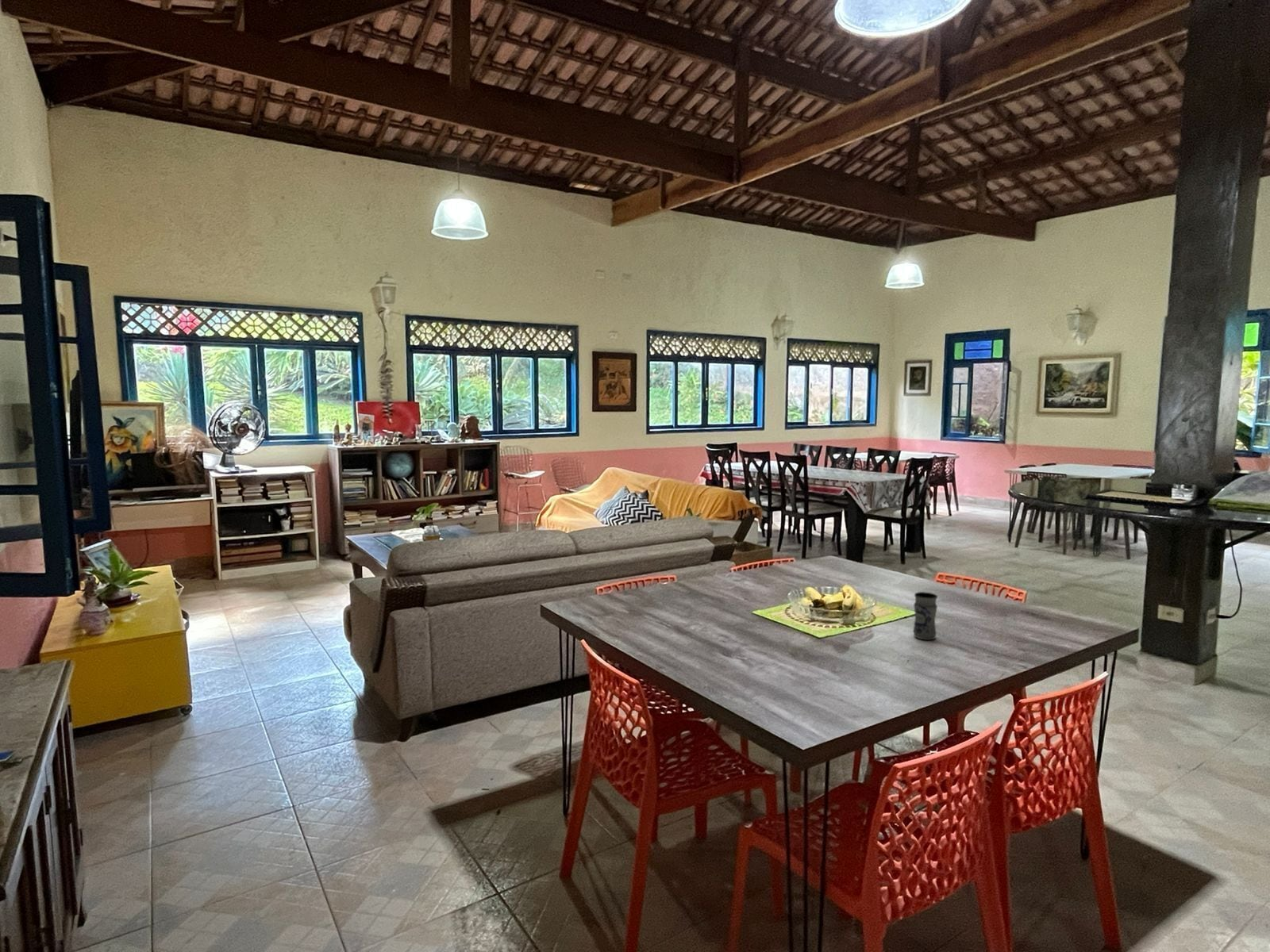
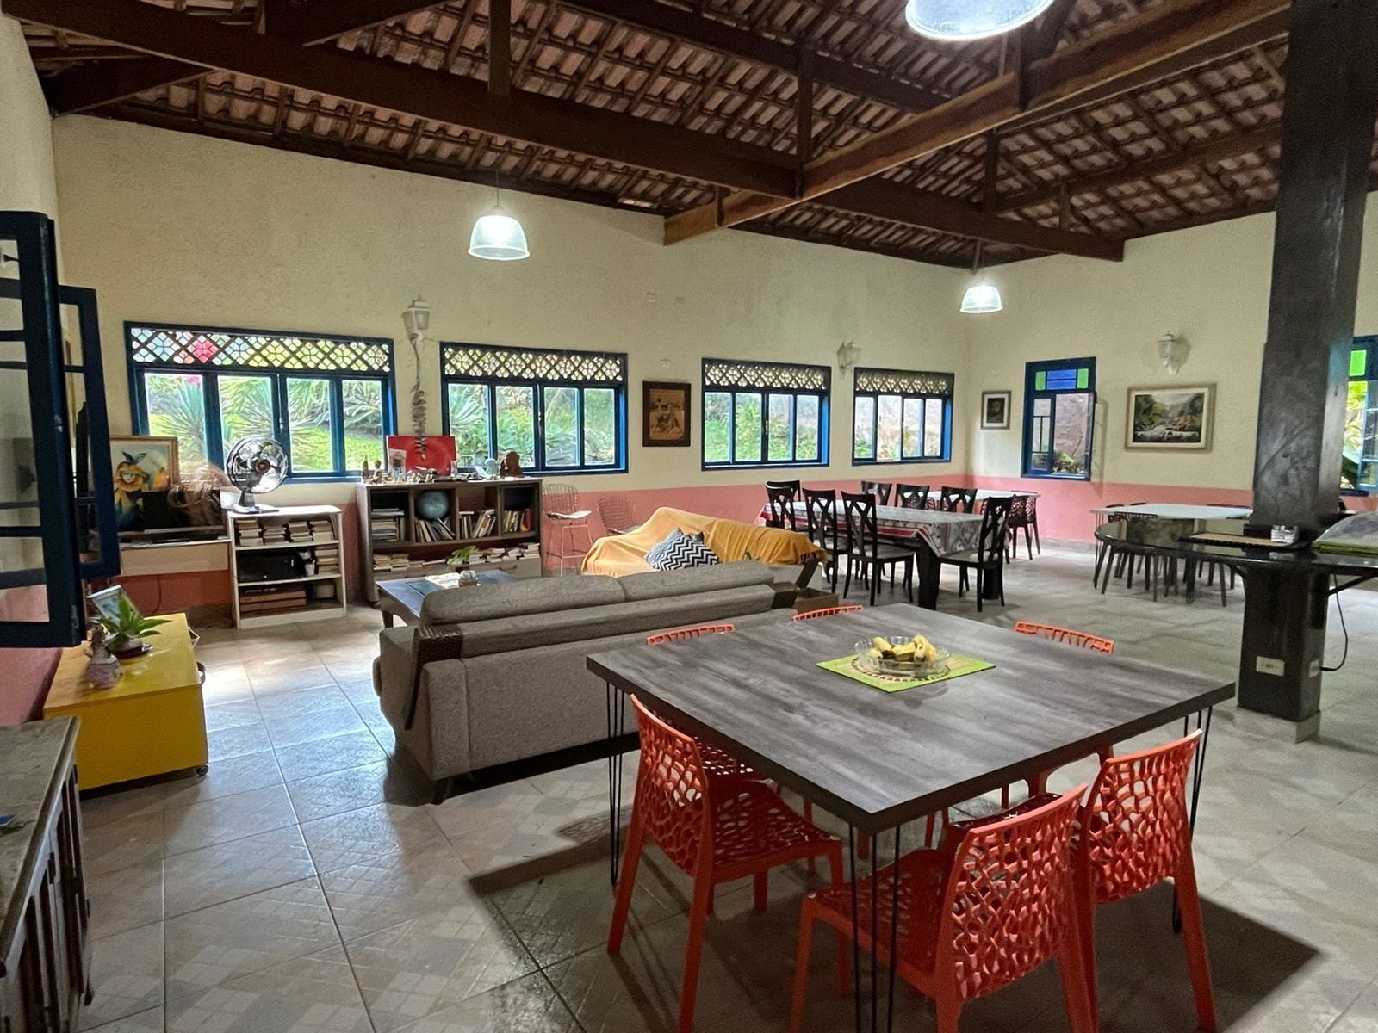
- jar [912,591,938,641]
